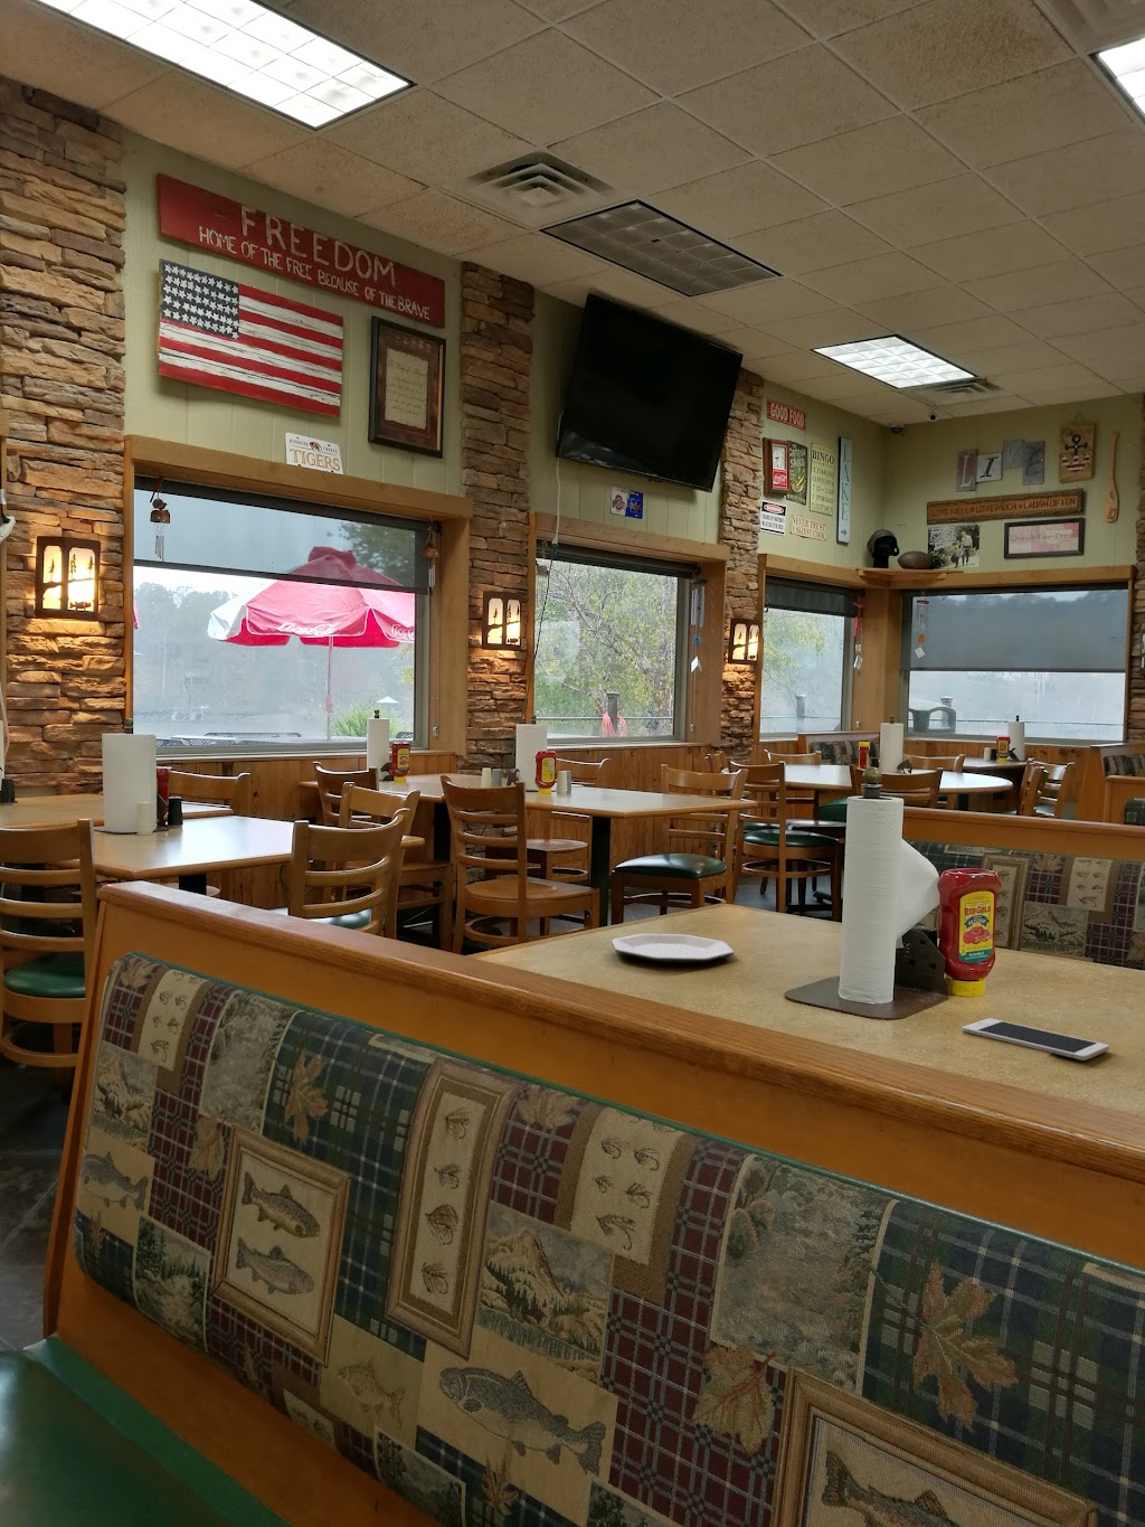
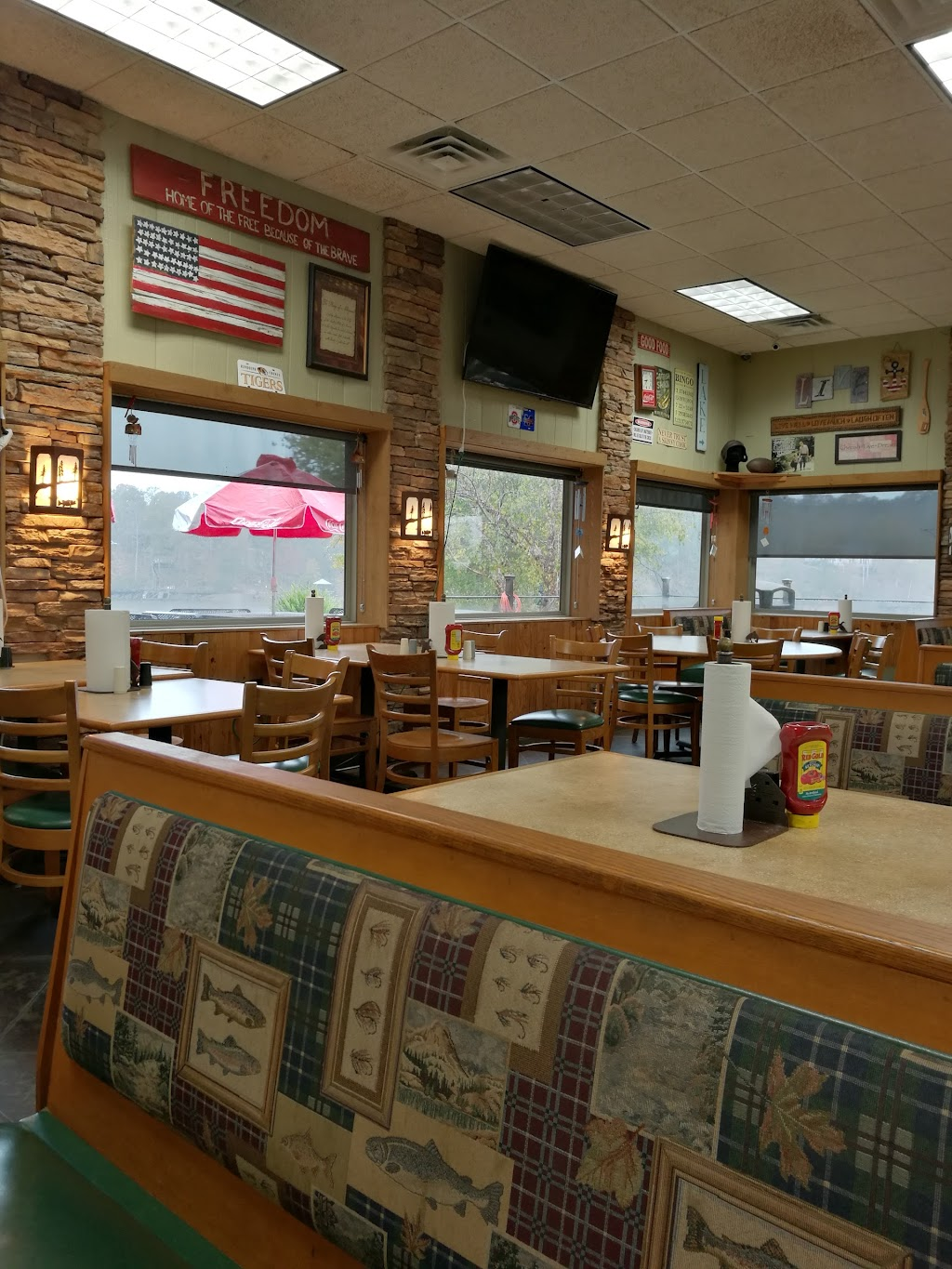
- plate [611,933,735,963]
- cell phone [961,1017,1110,1061]
